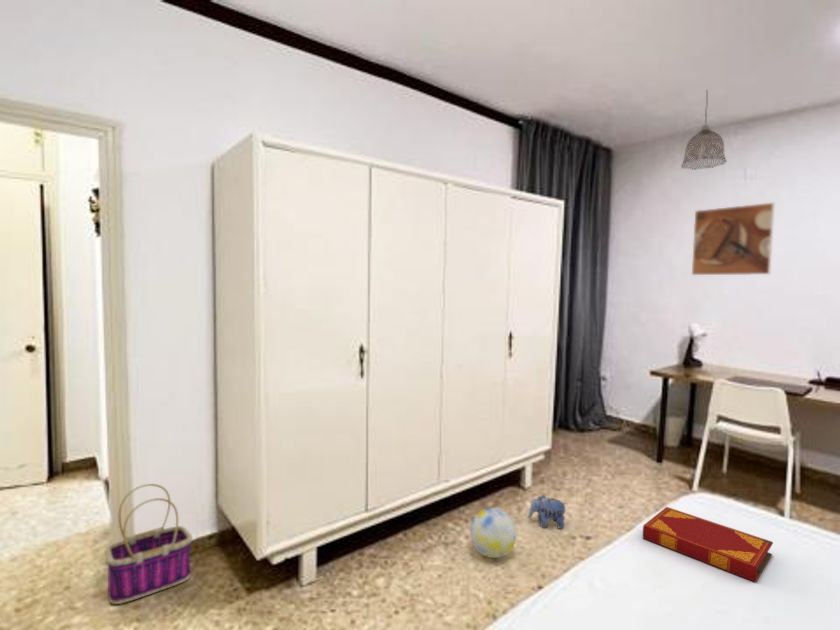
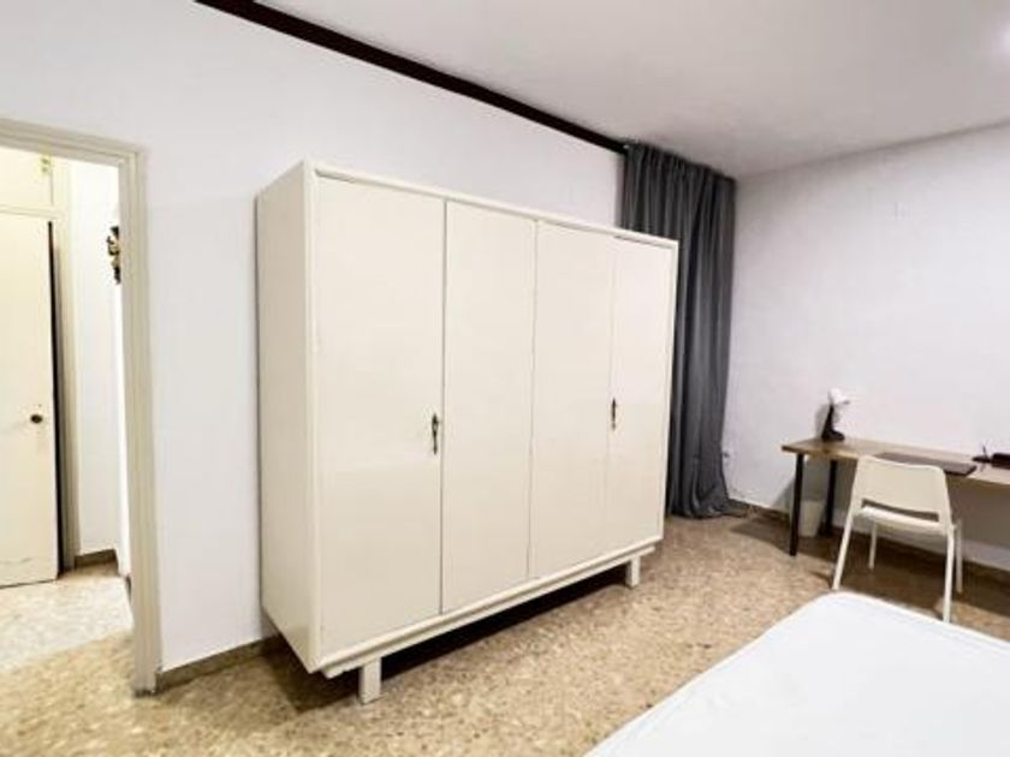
- plush toy [527,493,569,530]
- hardback book [642,506,774,583]
- pendant lamp [680,89,728,170]
- ball [469,507,517,559]
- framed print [691,202,775,276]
- basket [104,483,193,605]
